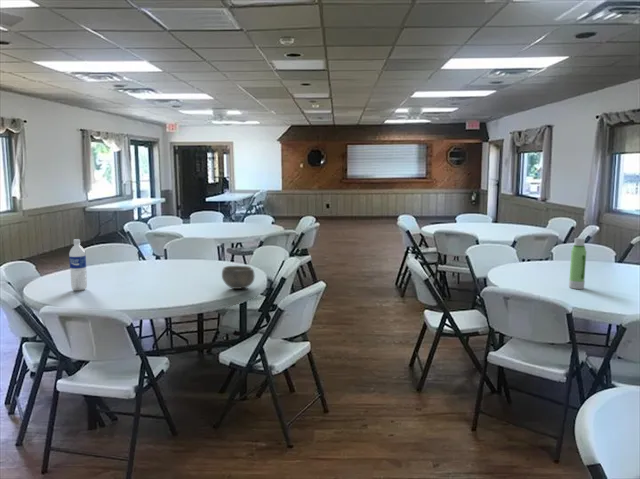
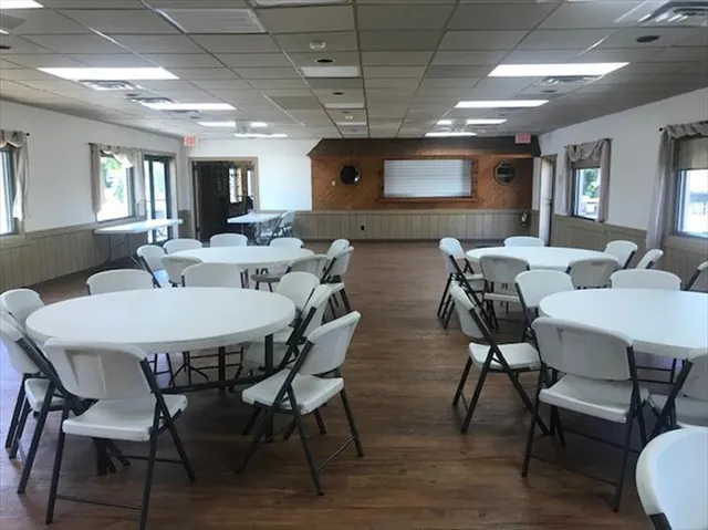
- water bottle [568,237,587,290]
- water bottle [68,238,88,292]
- bowl [221,265,256,290]
